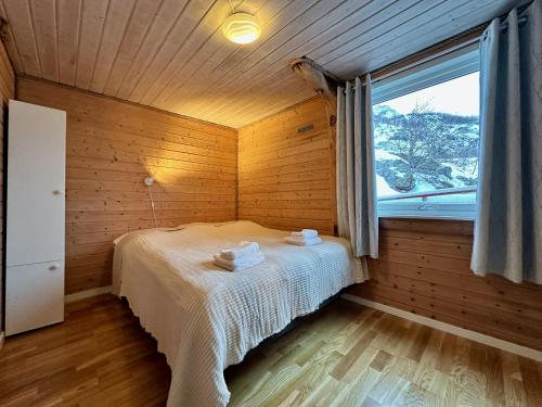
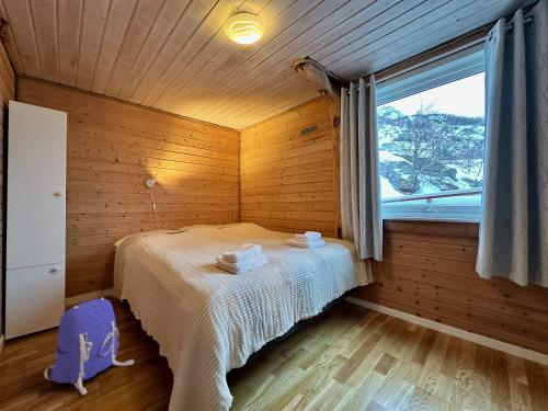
+ backpack [43,297,135,396]
